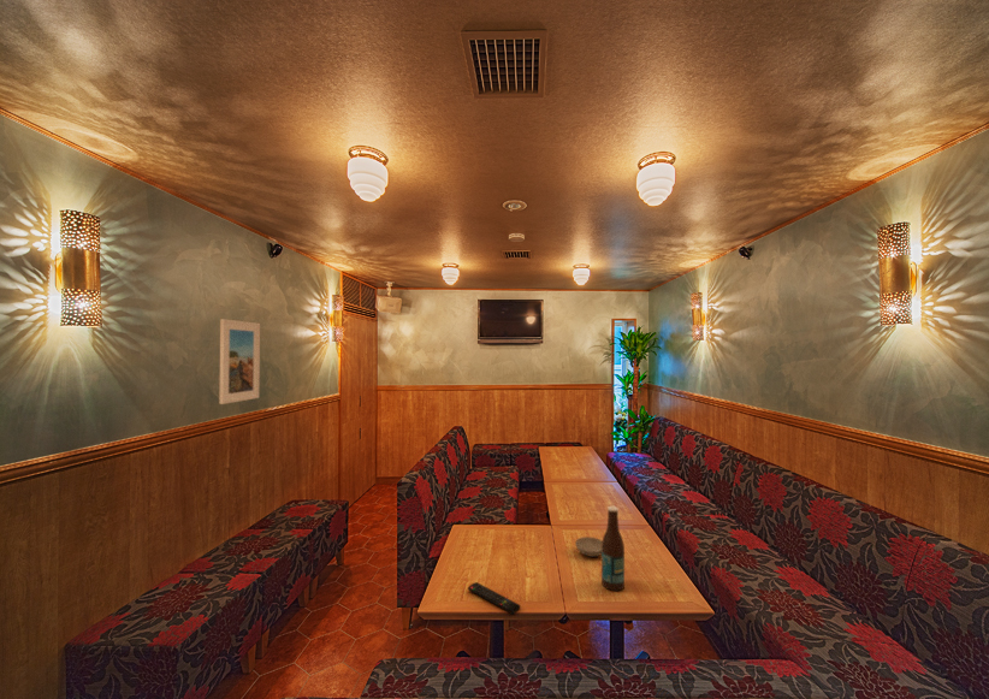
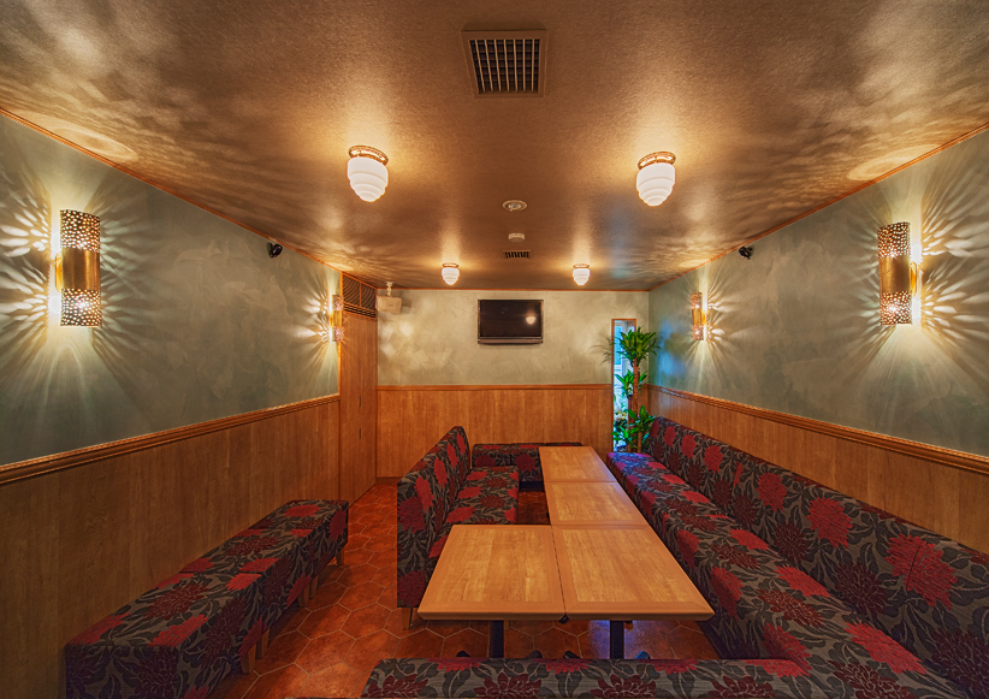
- remote control [467,581,521,615]
- bowl [574,535,603,558]
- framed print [218,318,261,405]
- beer bottle [600,505,626,592]
